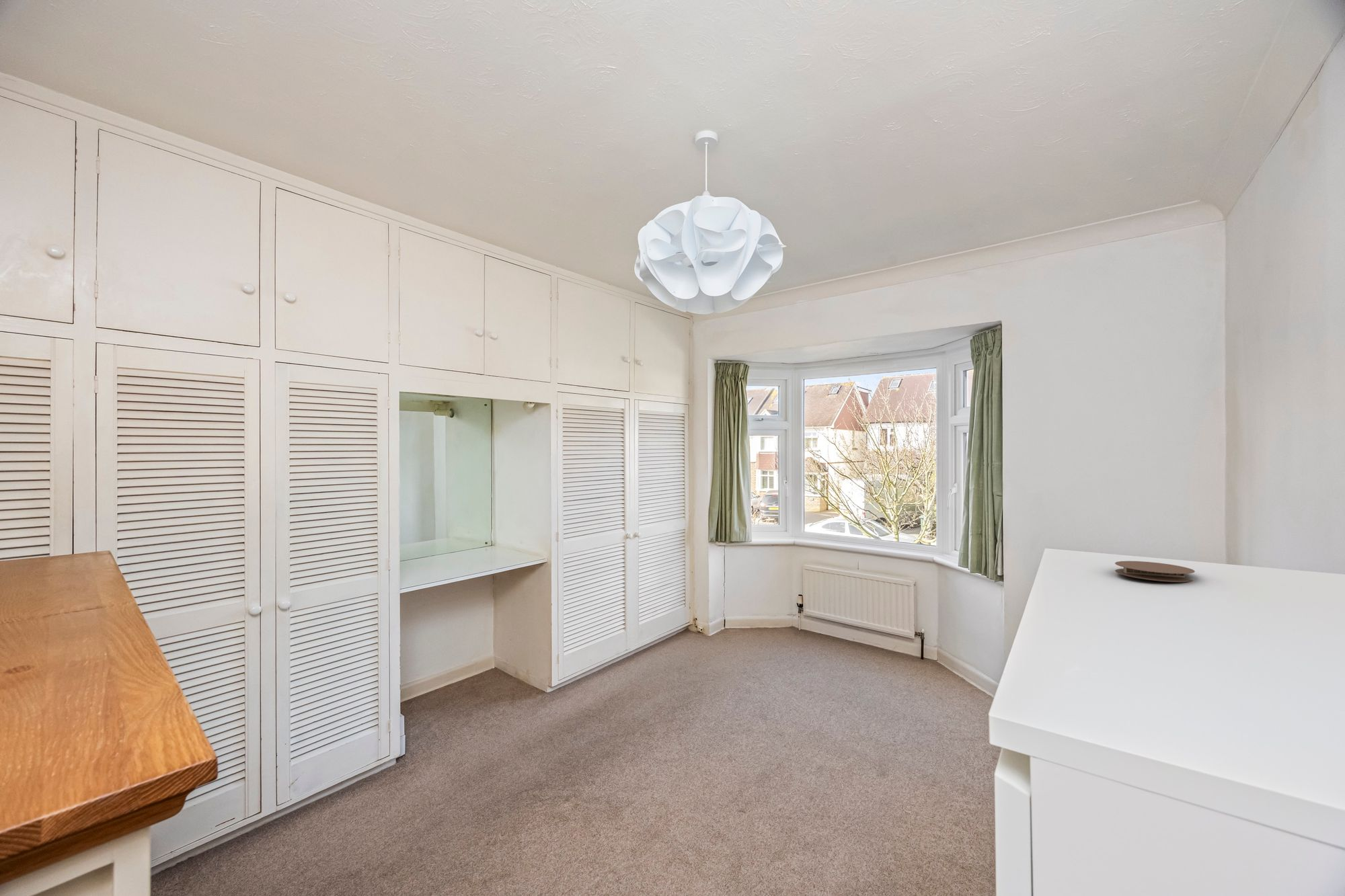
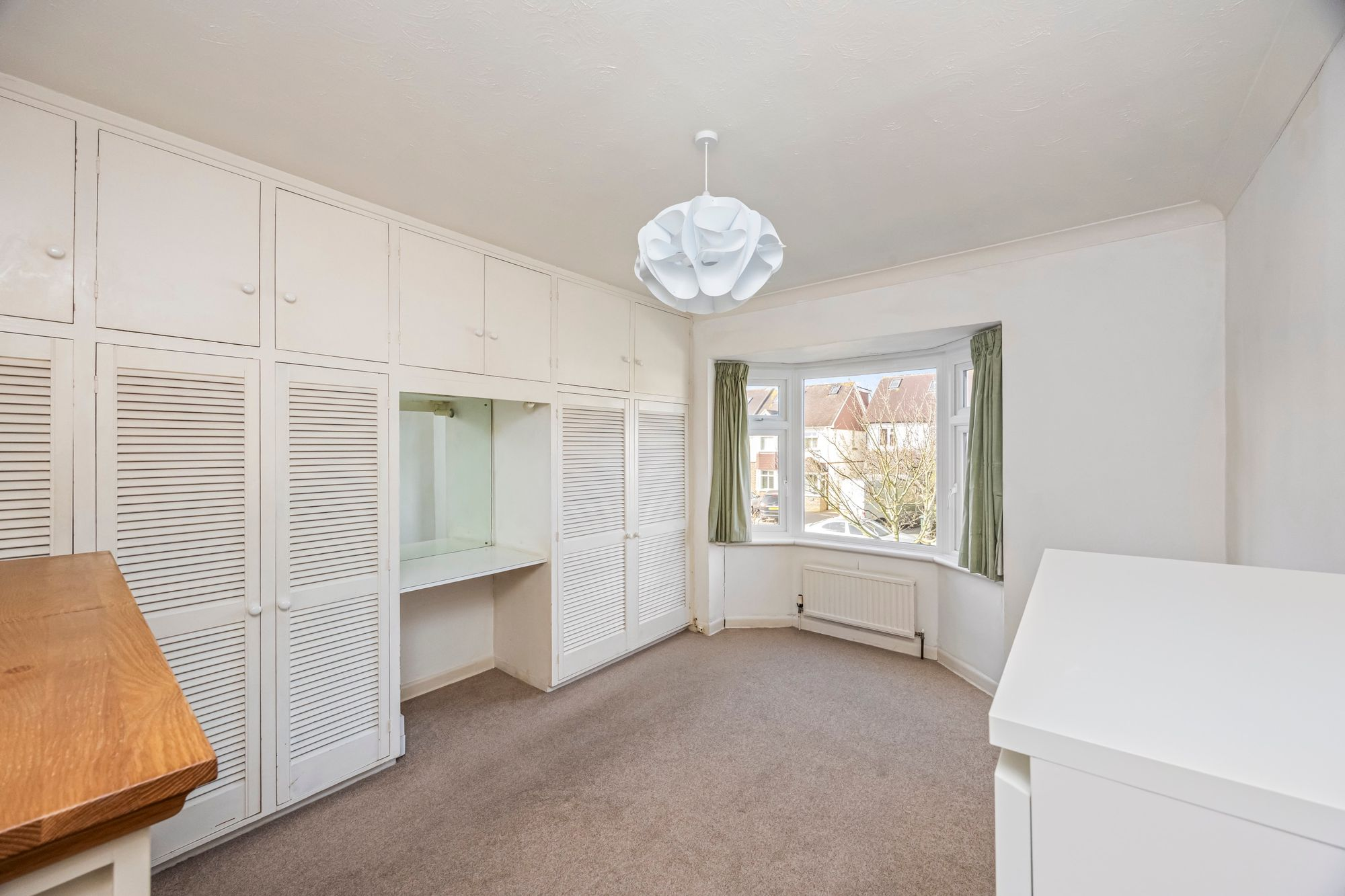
- coaster [1114,561,1196,583]
